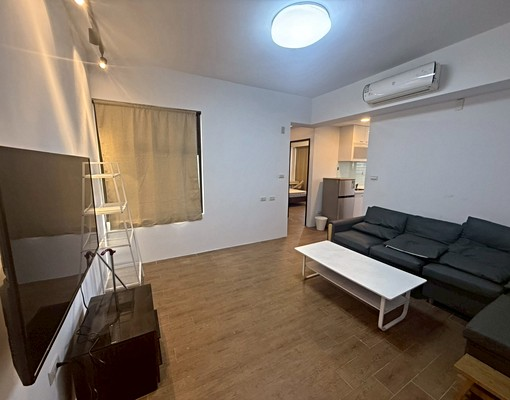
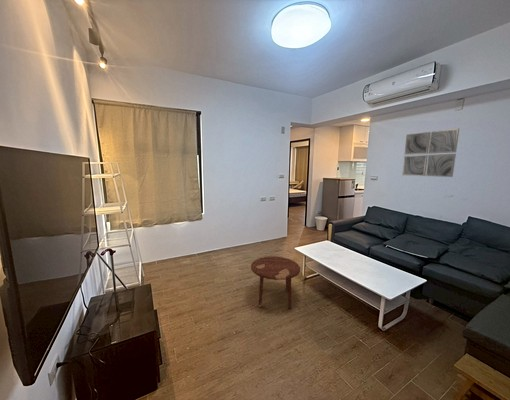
+ wall art [401,127,460,178]
+ side table [250,255,301,309]
